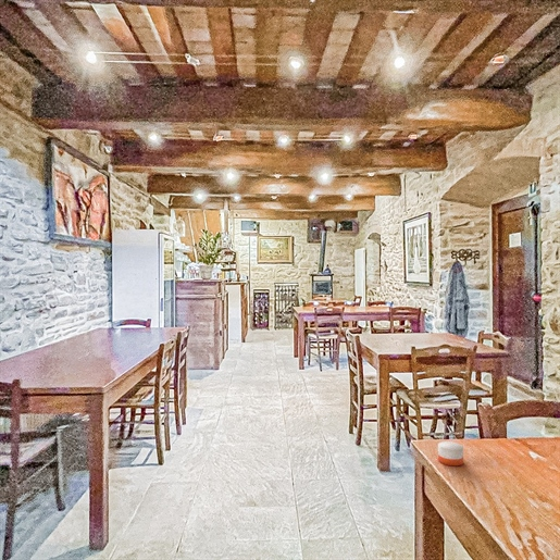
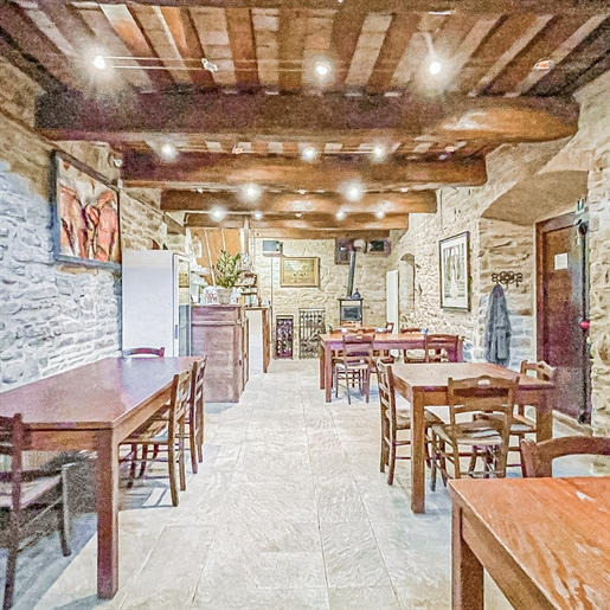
- candle [437,435,464,466]
